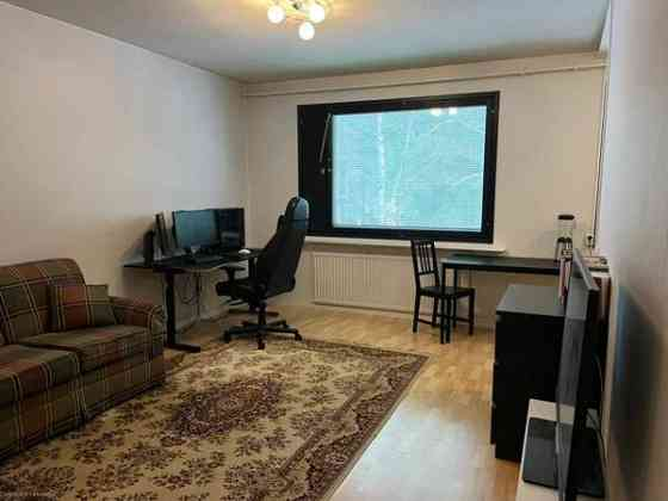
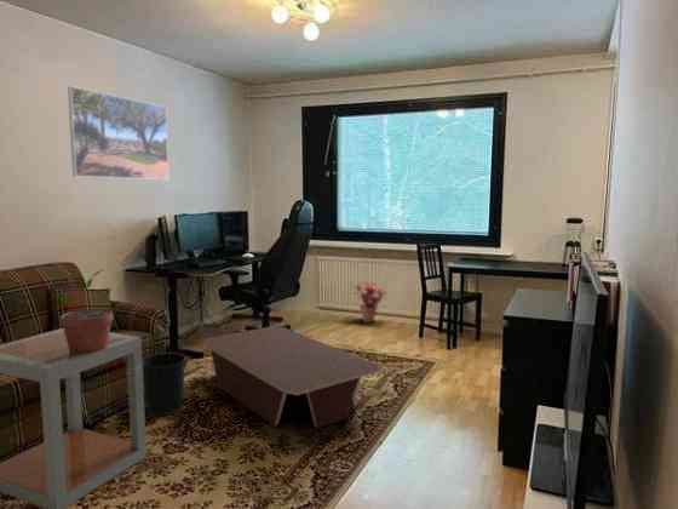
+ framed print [67,85,170,181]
+ side table [0,327,148,509]
+ potted plant [50,268,114,354]
+ wastebasket [142,351,188,416]
+ potted plant [351,281,389,324]
+ coffee table [201,325,381,429]
